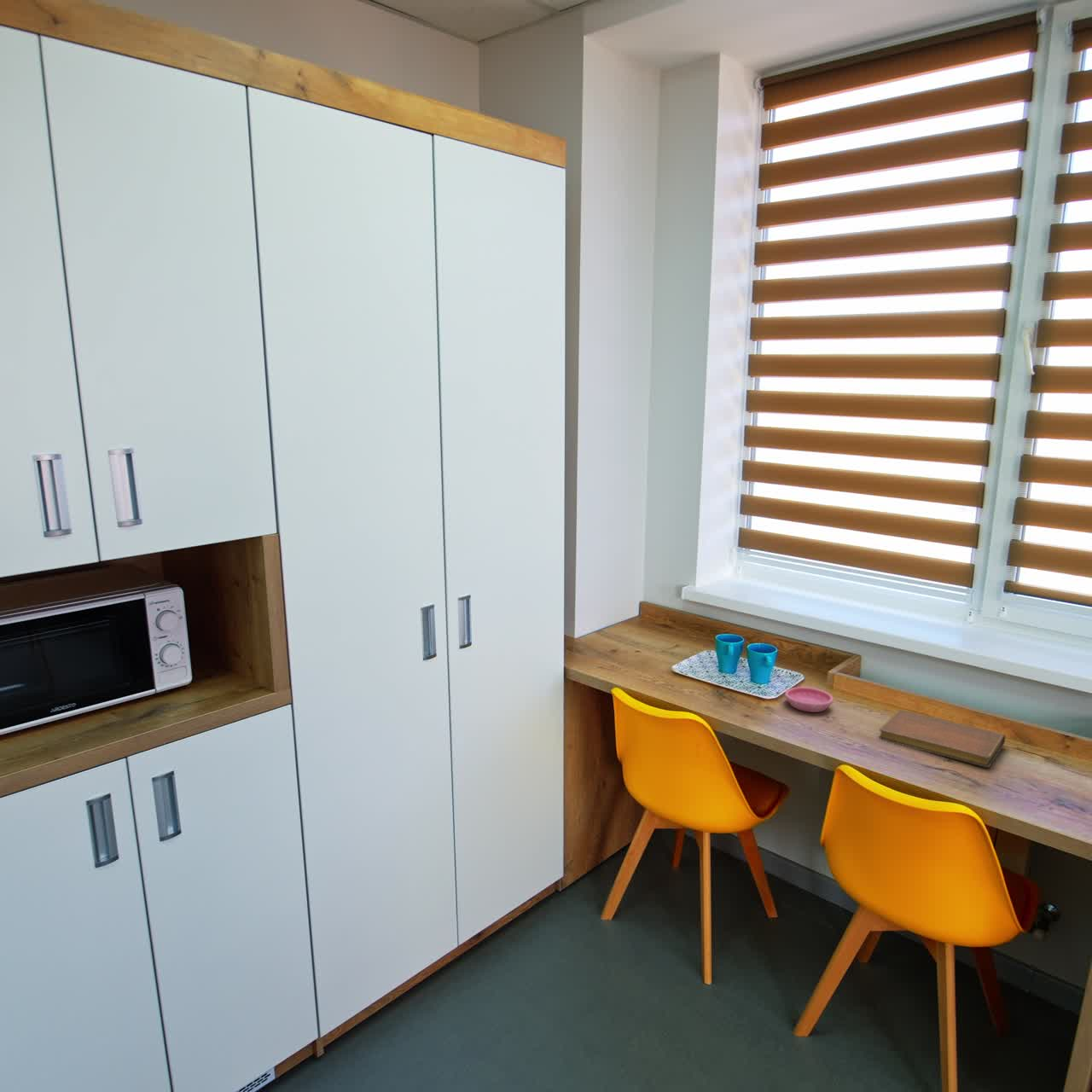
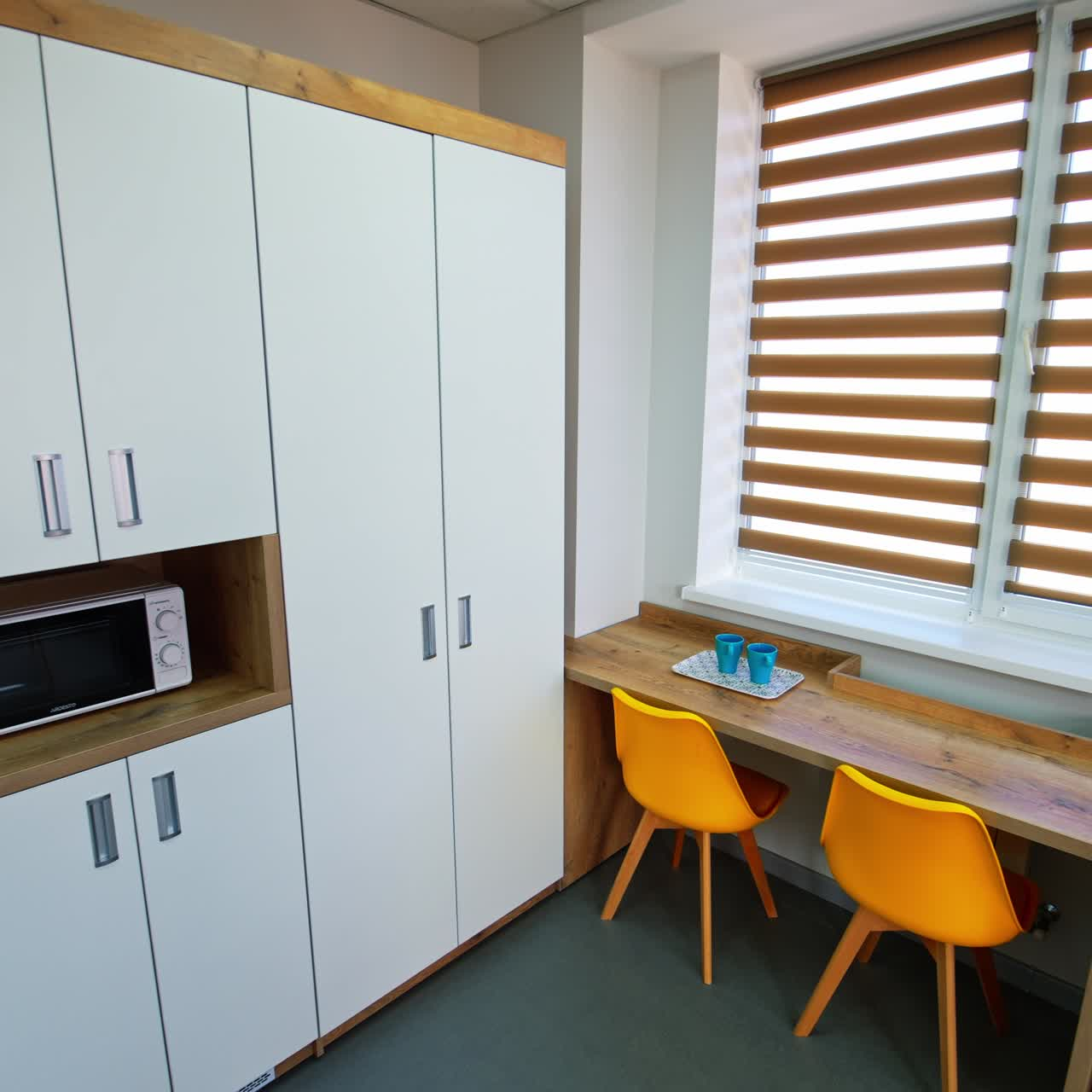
- notebook [878,709,1007,769]
- saucer [784,686,834,713]
